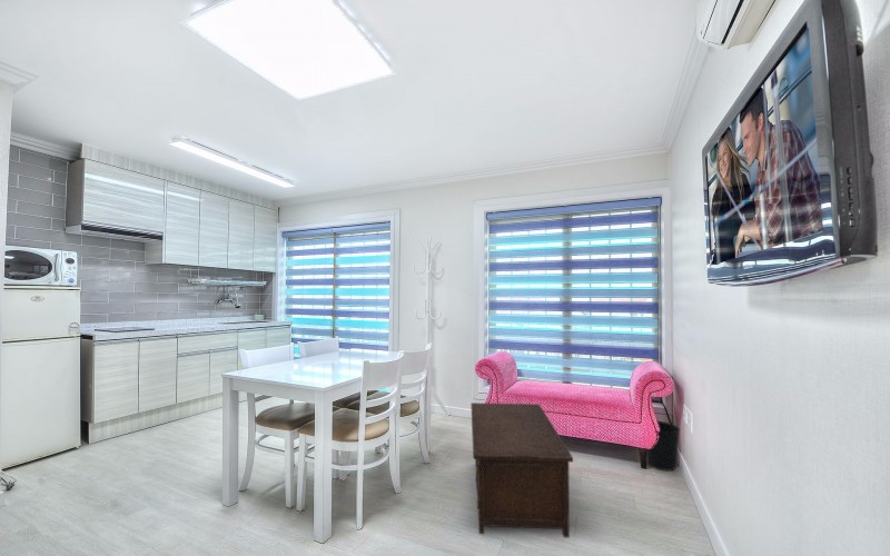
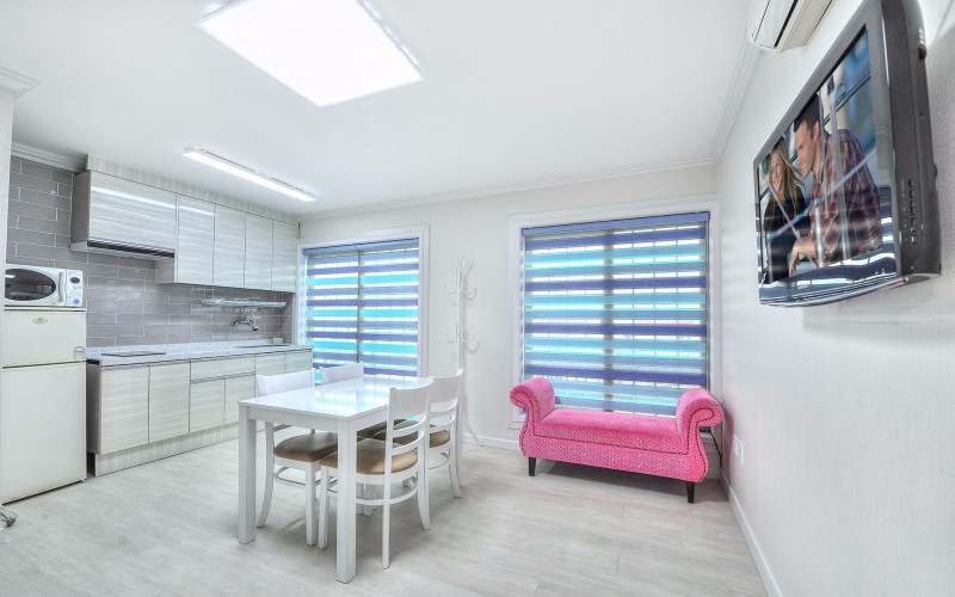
- cabinet [471,401,574,538]
- wastebasket [645,420,681,473]
